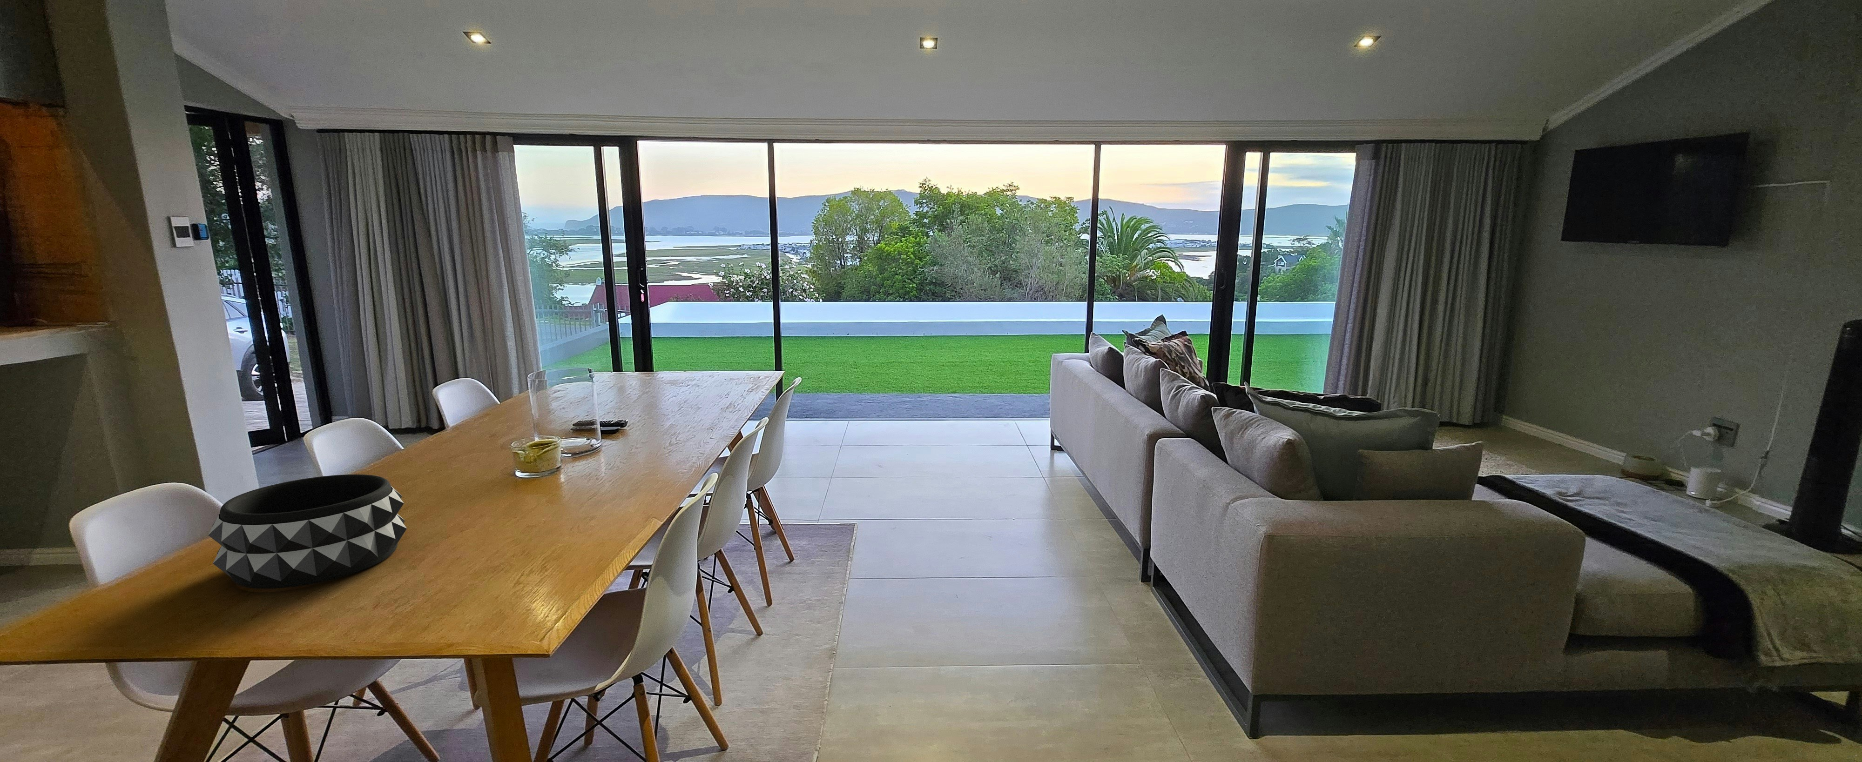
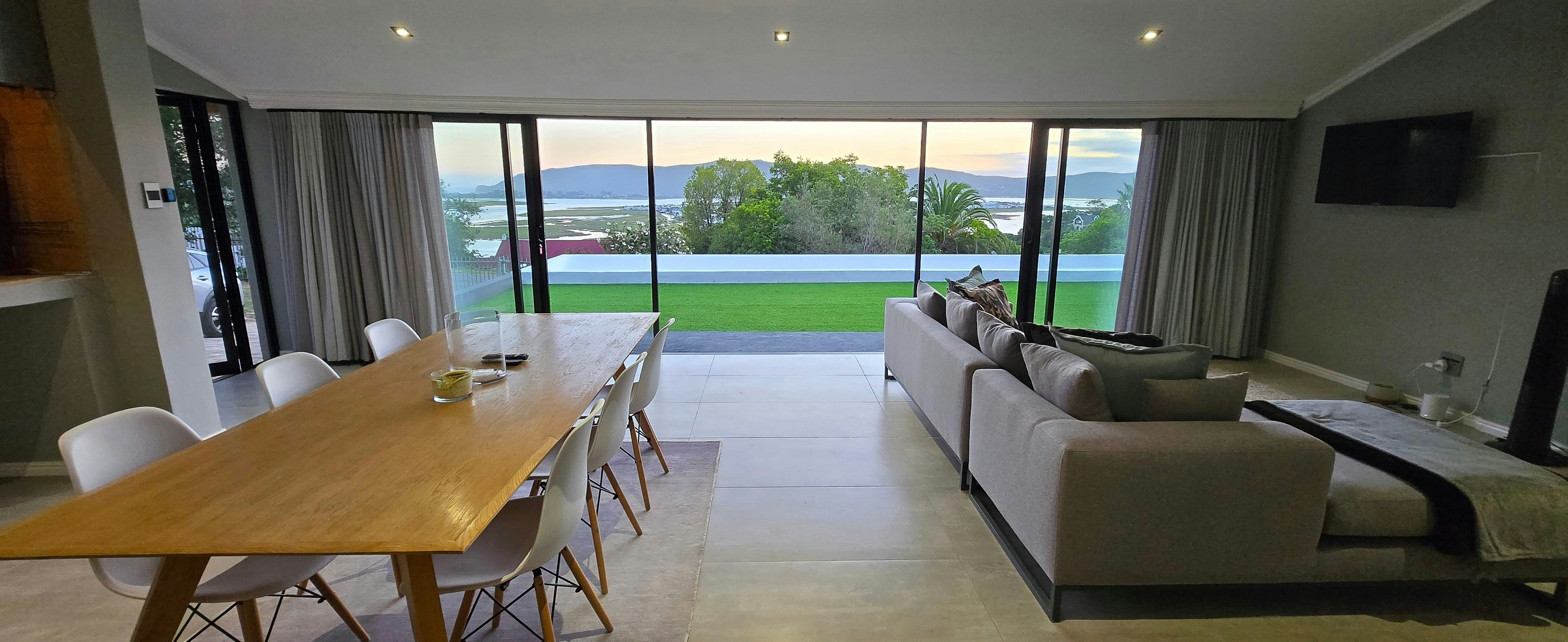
- decorative bowl [208,474,407,589]
